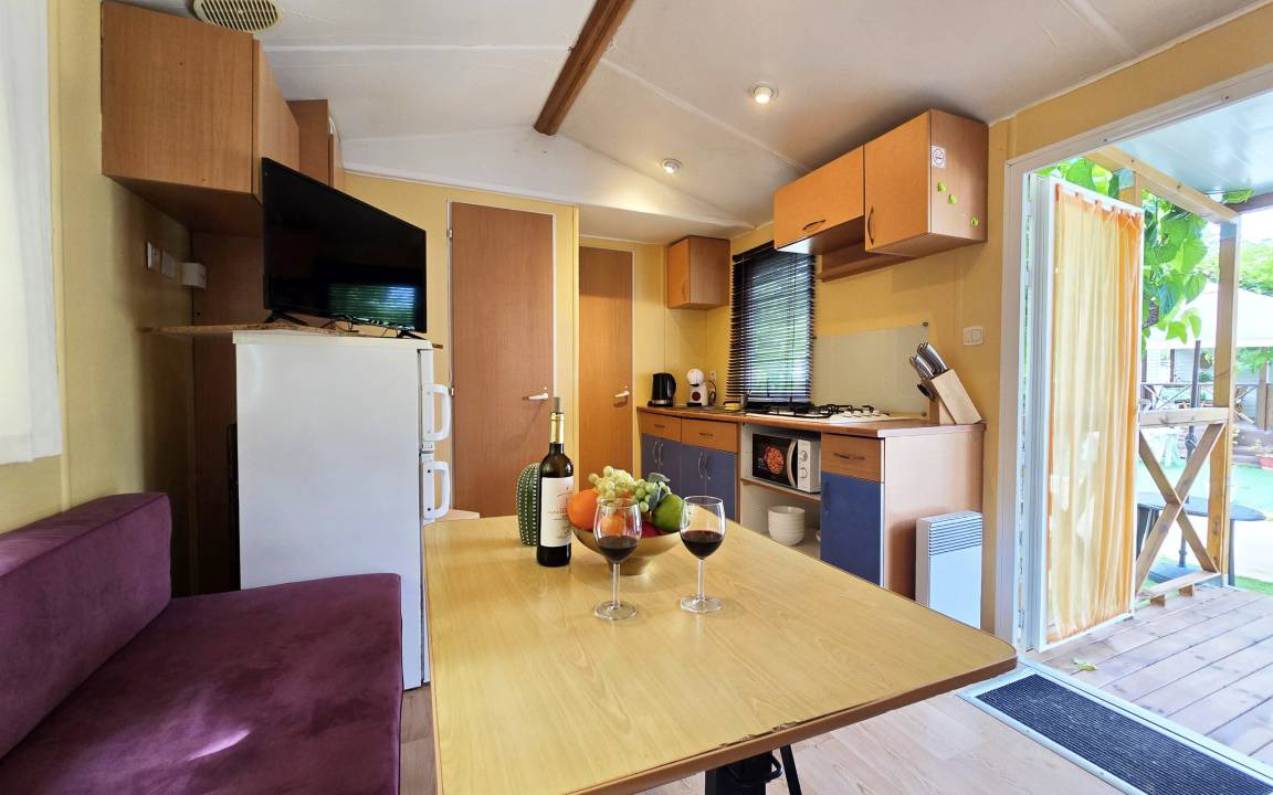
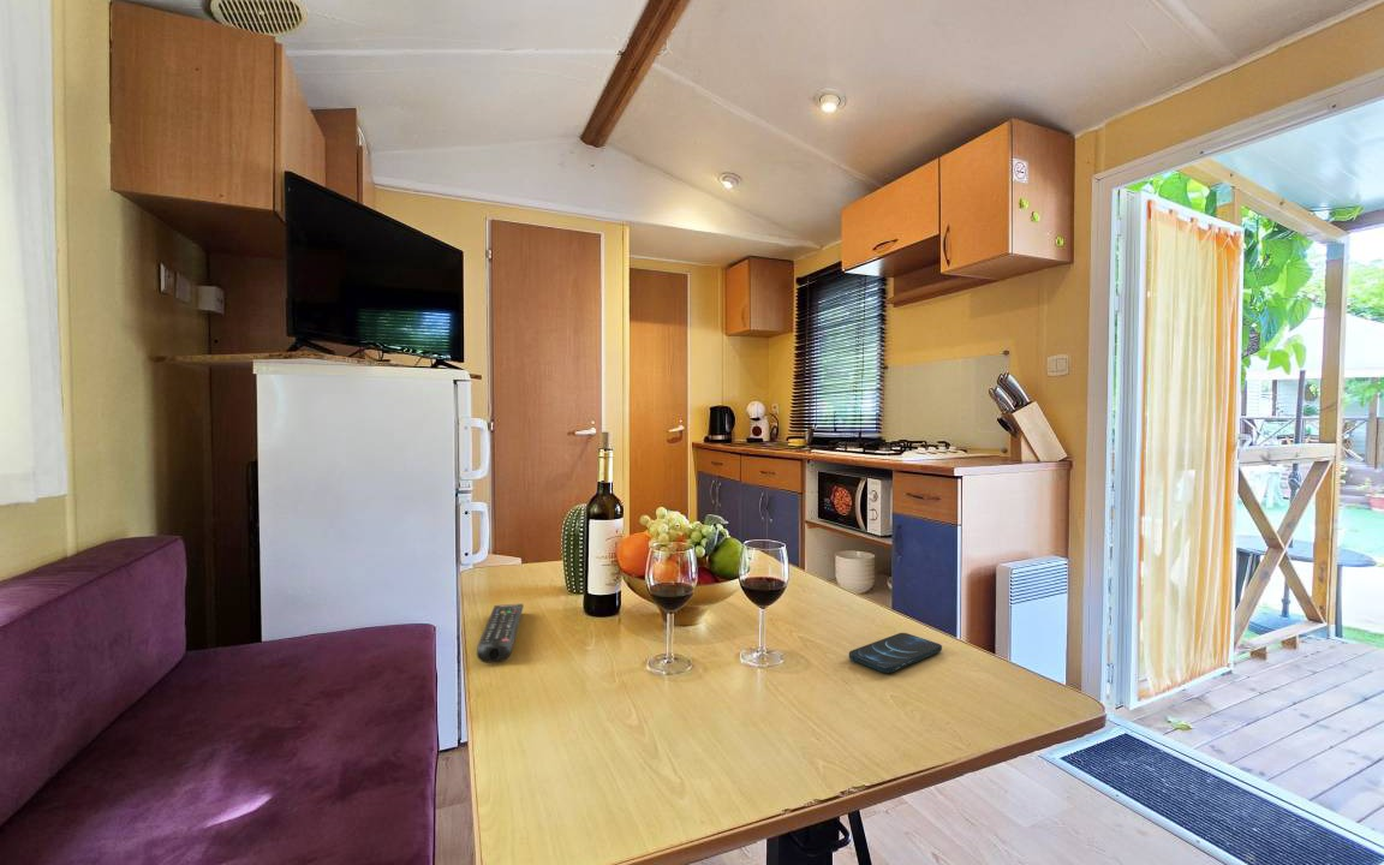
+ smartphone [848,632,943,674]
+ remote control [476,603,525,664]
